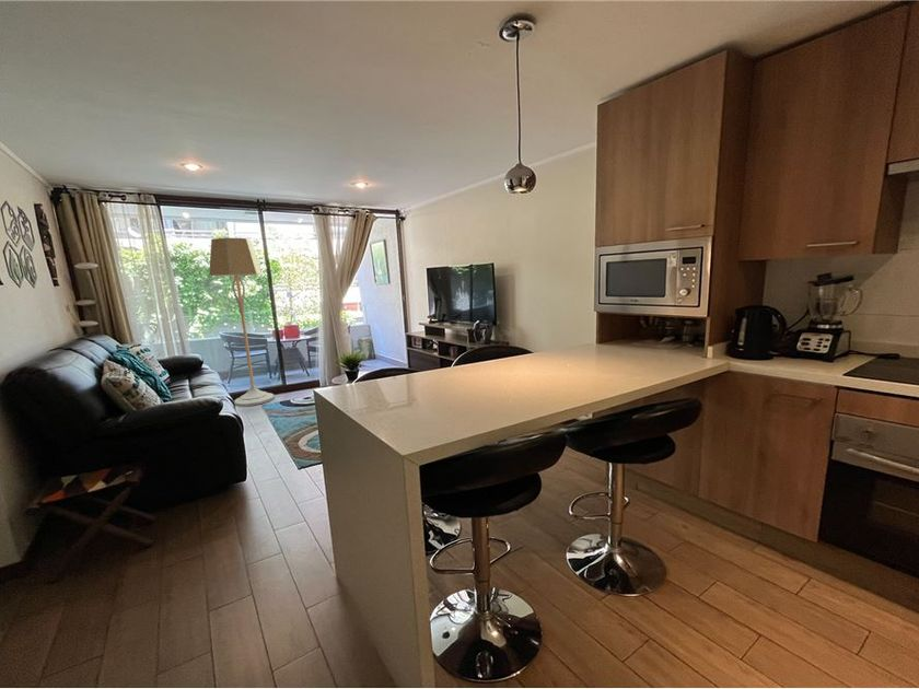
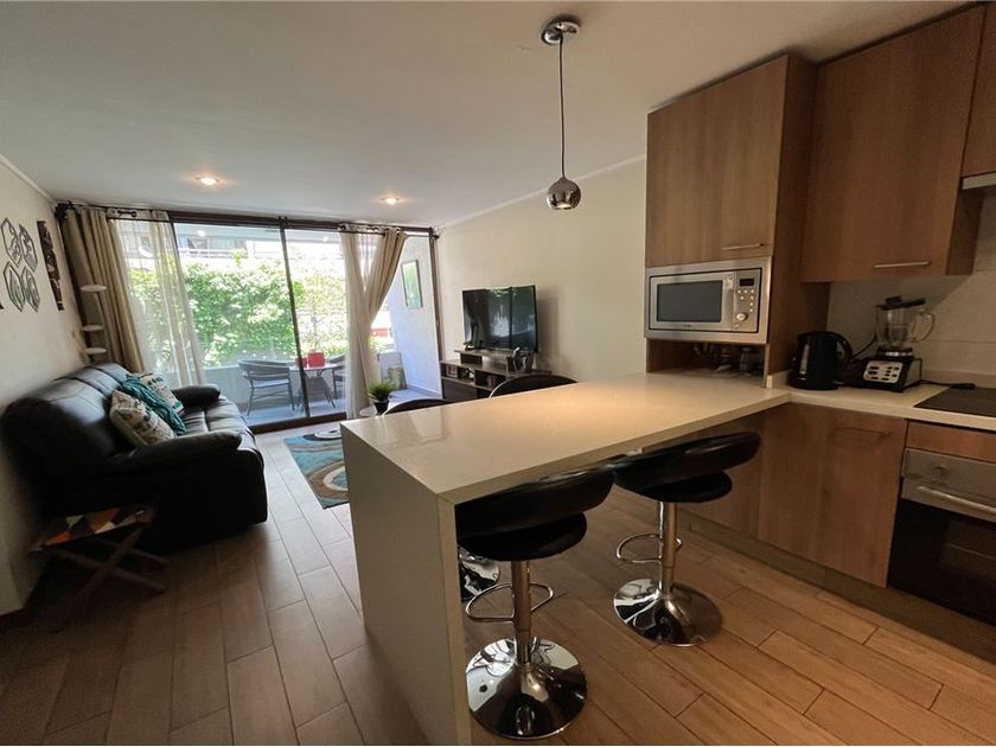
- floor lamp [208,236,276,407]
